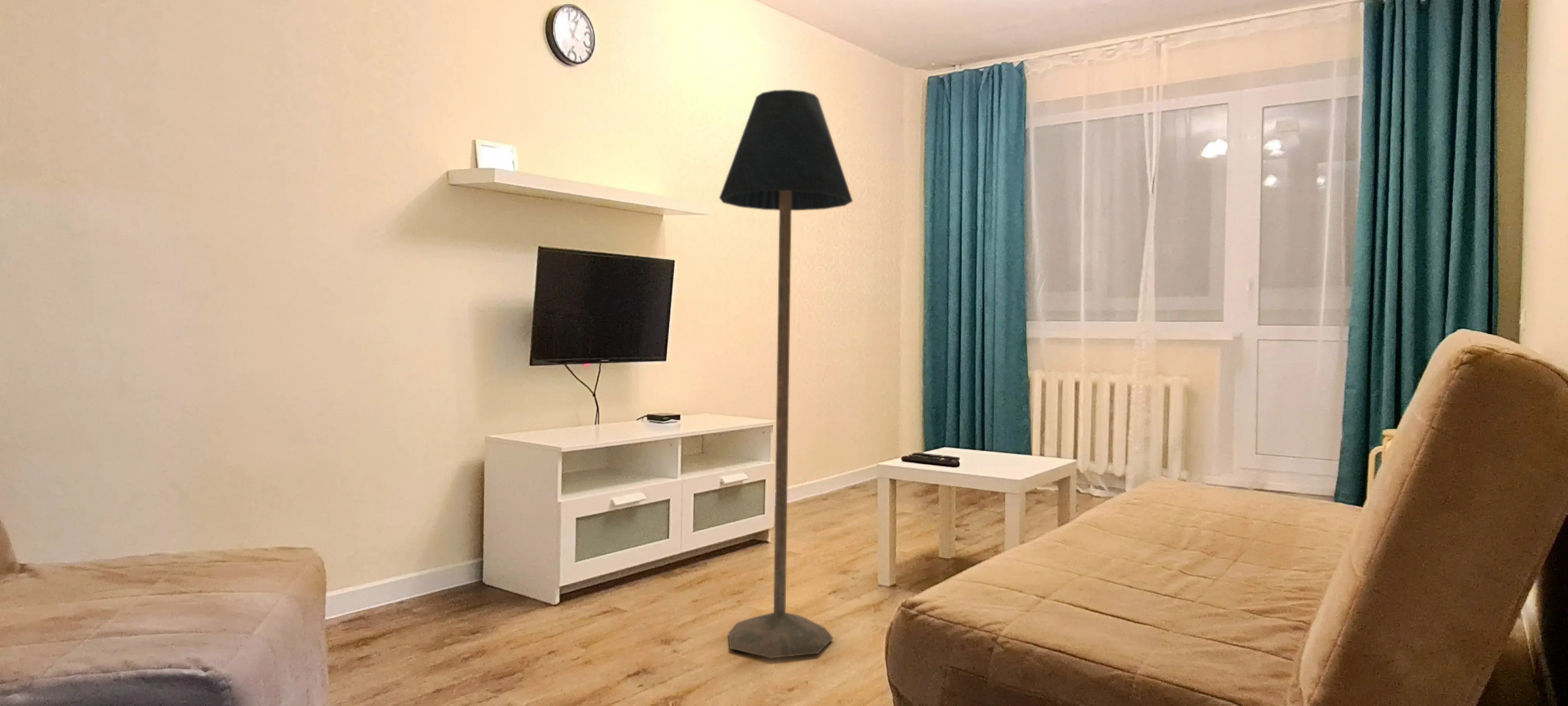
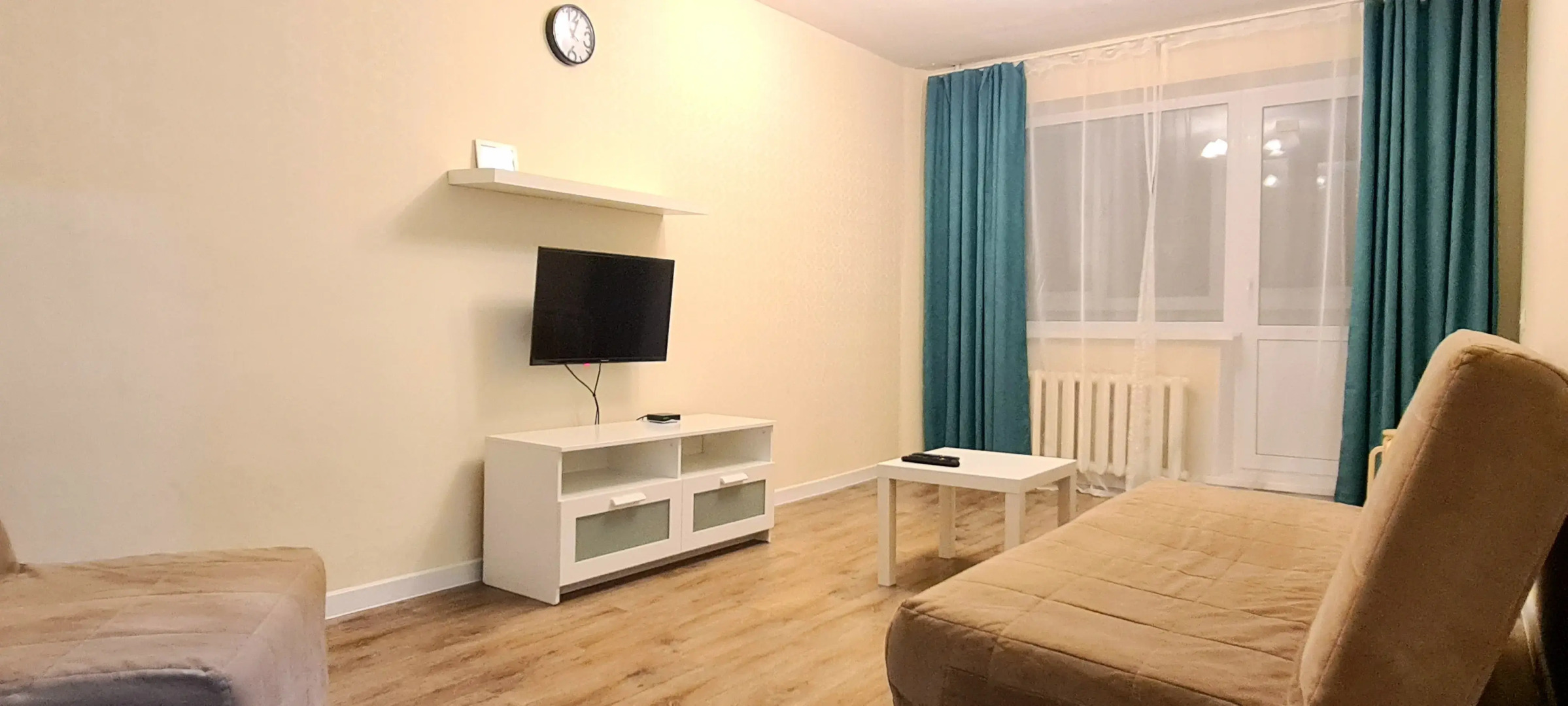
- floor lamp [719,89,853,659]
